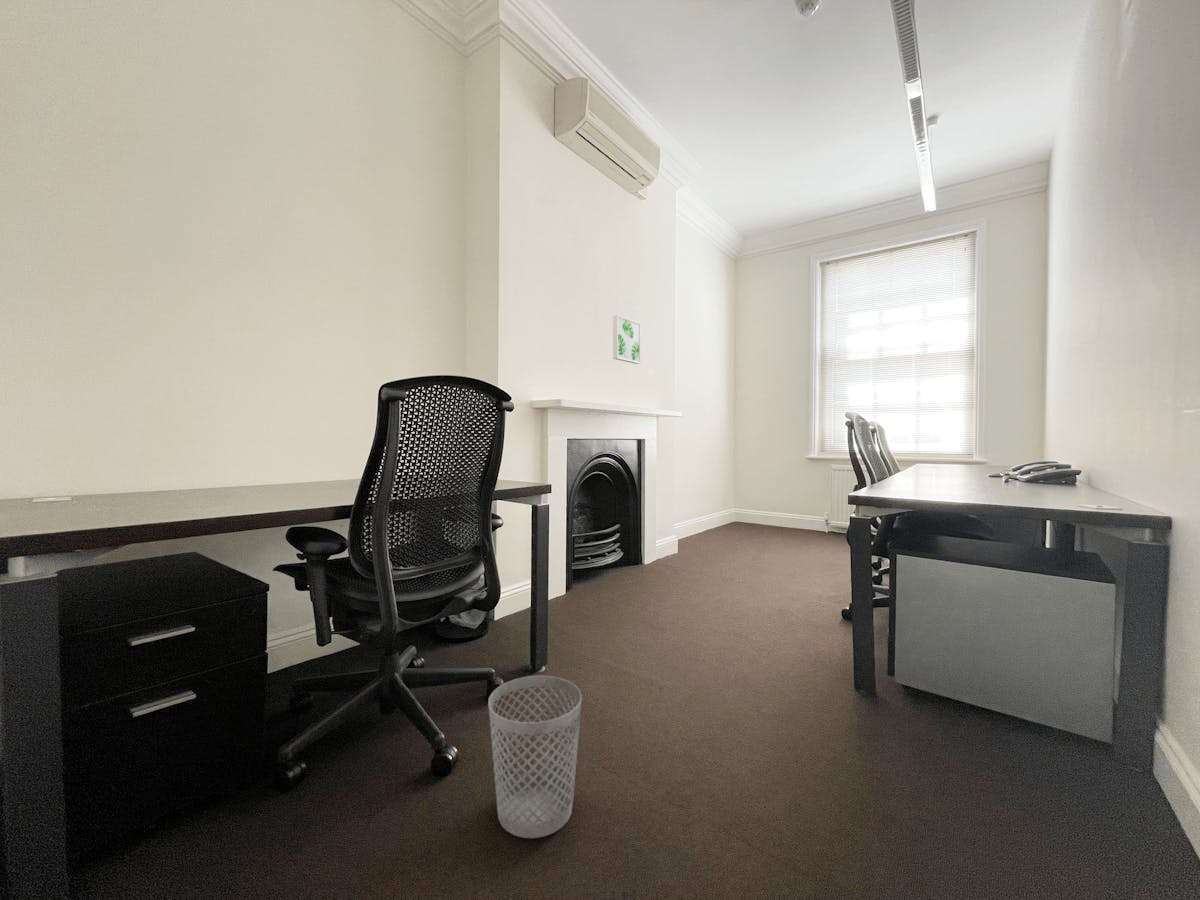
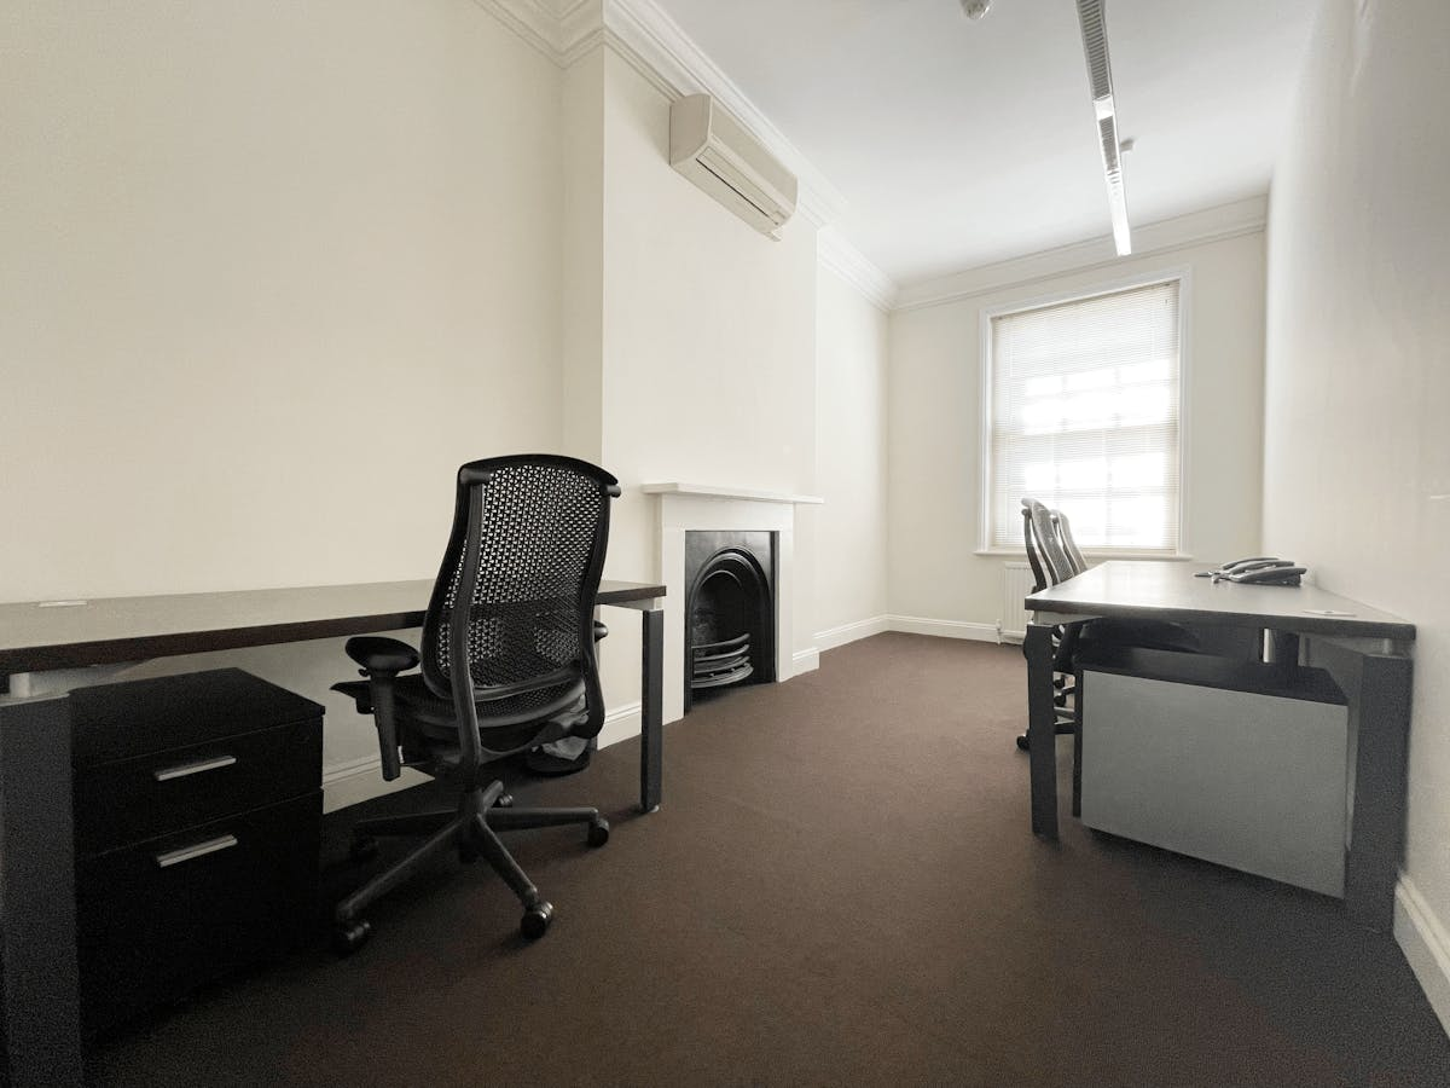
- wall art [612,314,642,365]
- wastebasket [487,675,583,839]
